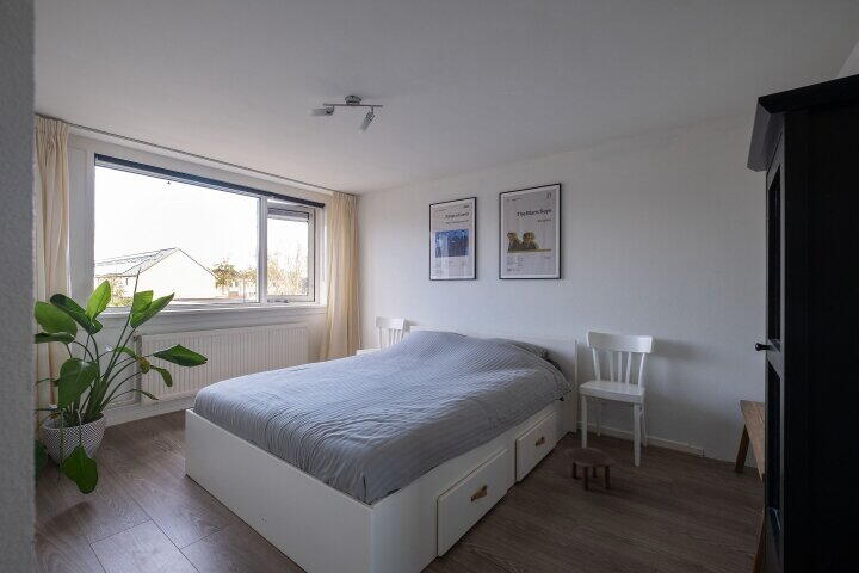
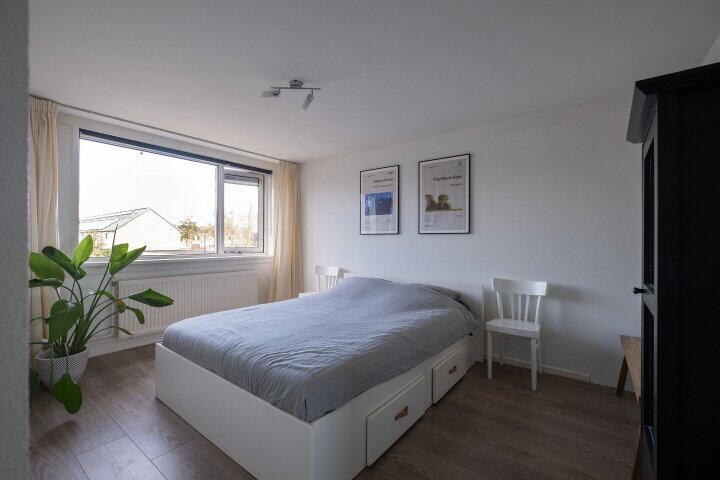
- side table [563,446,617,491]
